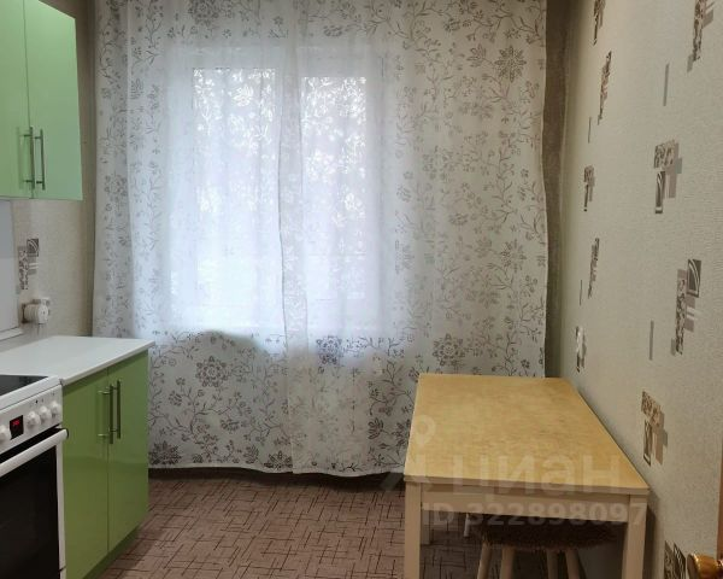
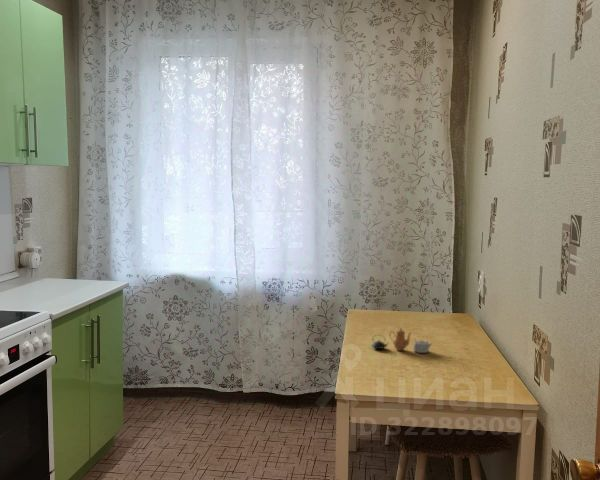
+ teapot [370,327,433,354]
